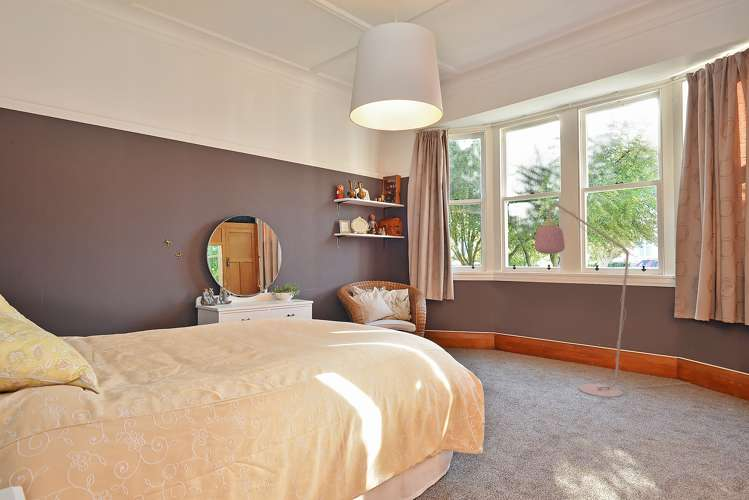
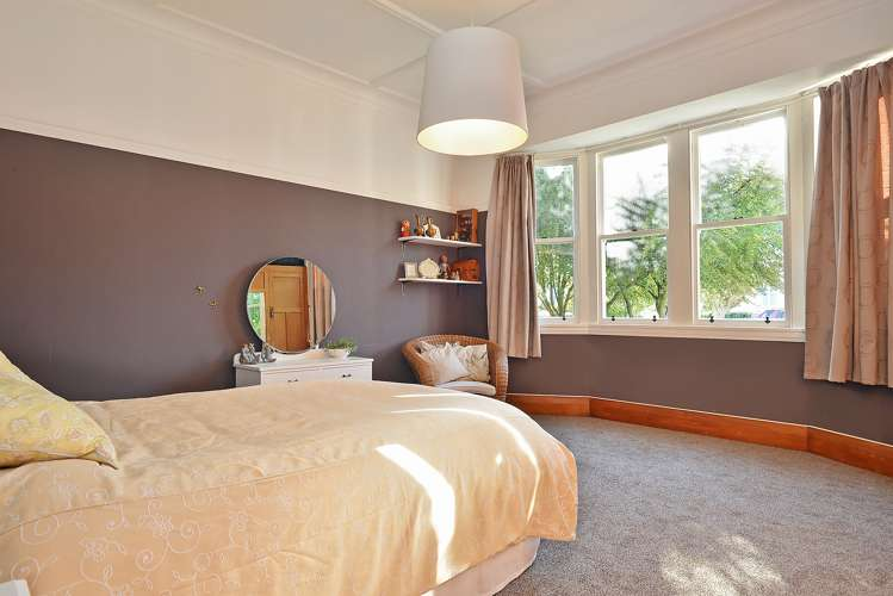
- floor lamp [534,201,691,398]
